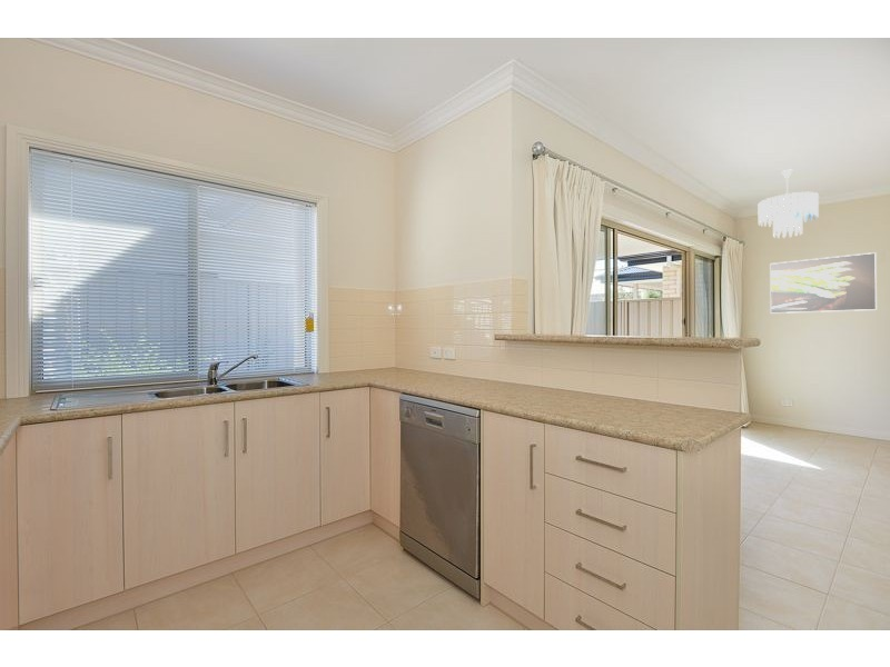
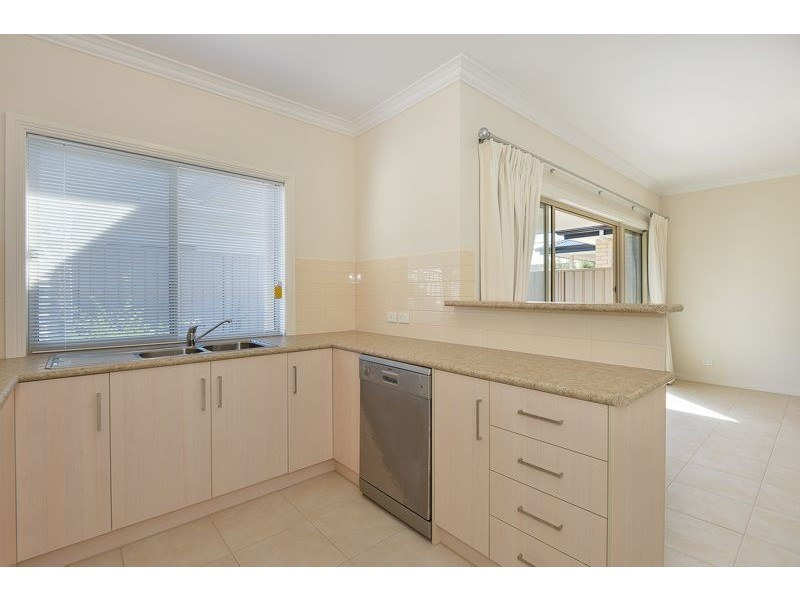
- ceiling light fixture [756,169,820,239]
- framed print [769,251,878,315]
